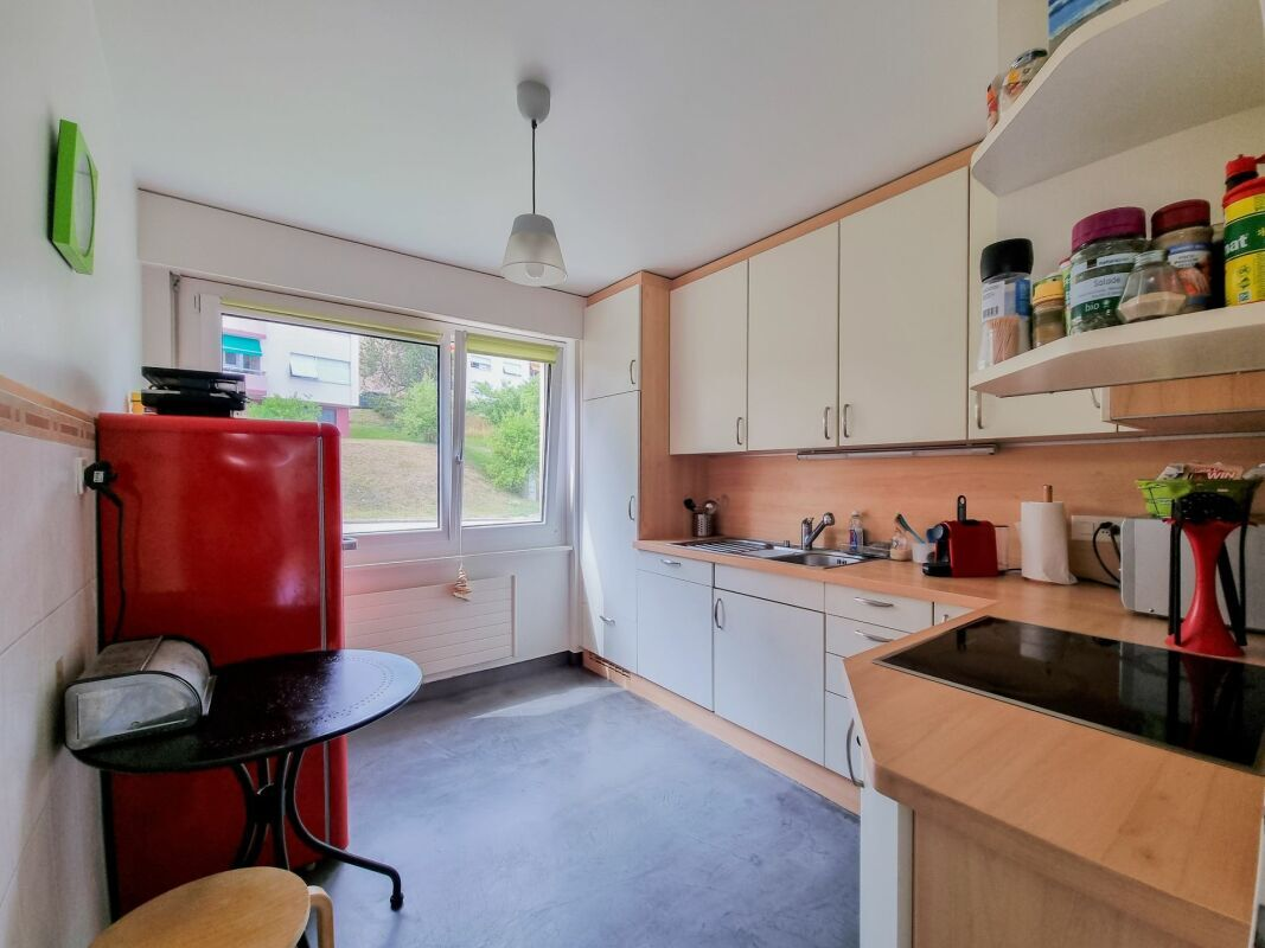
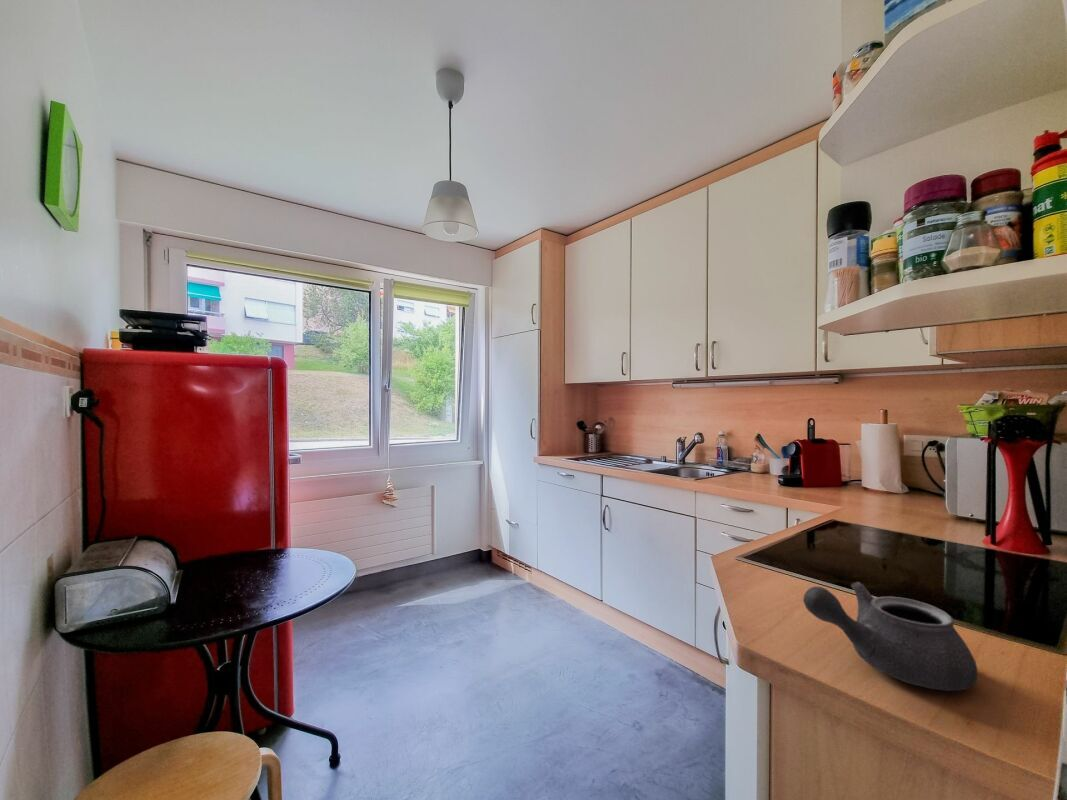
+ teapot [802,581,979,692]
